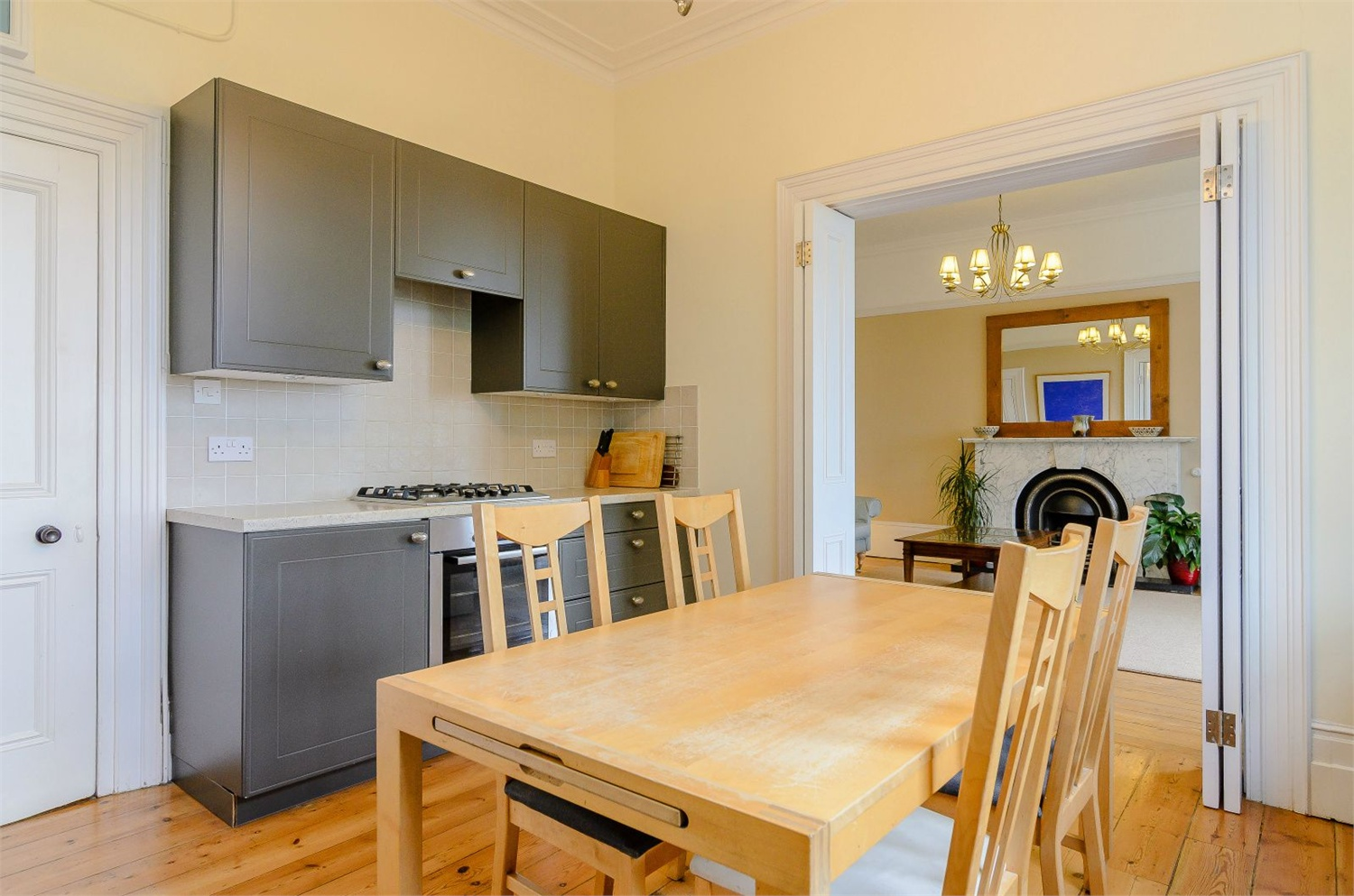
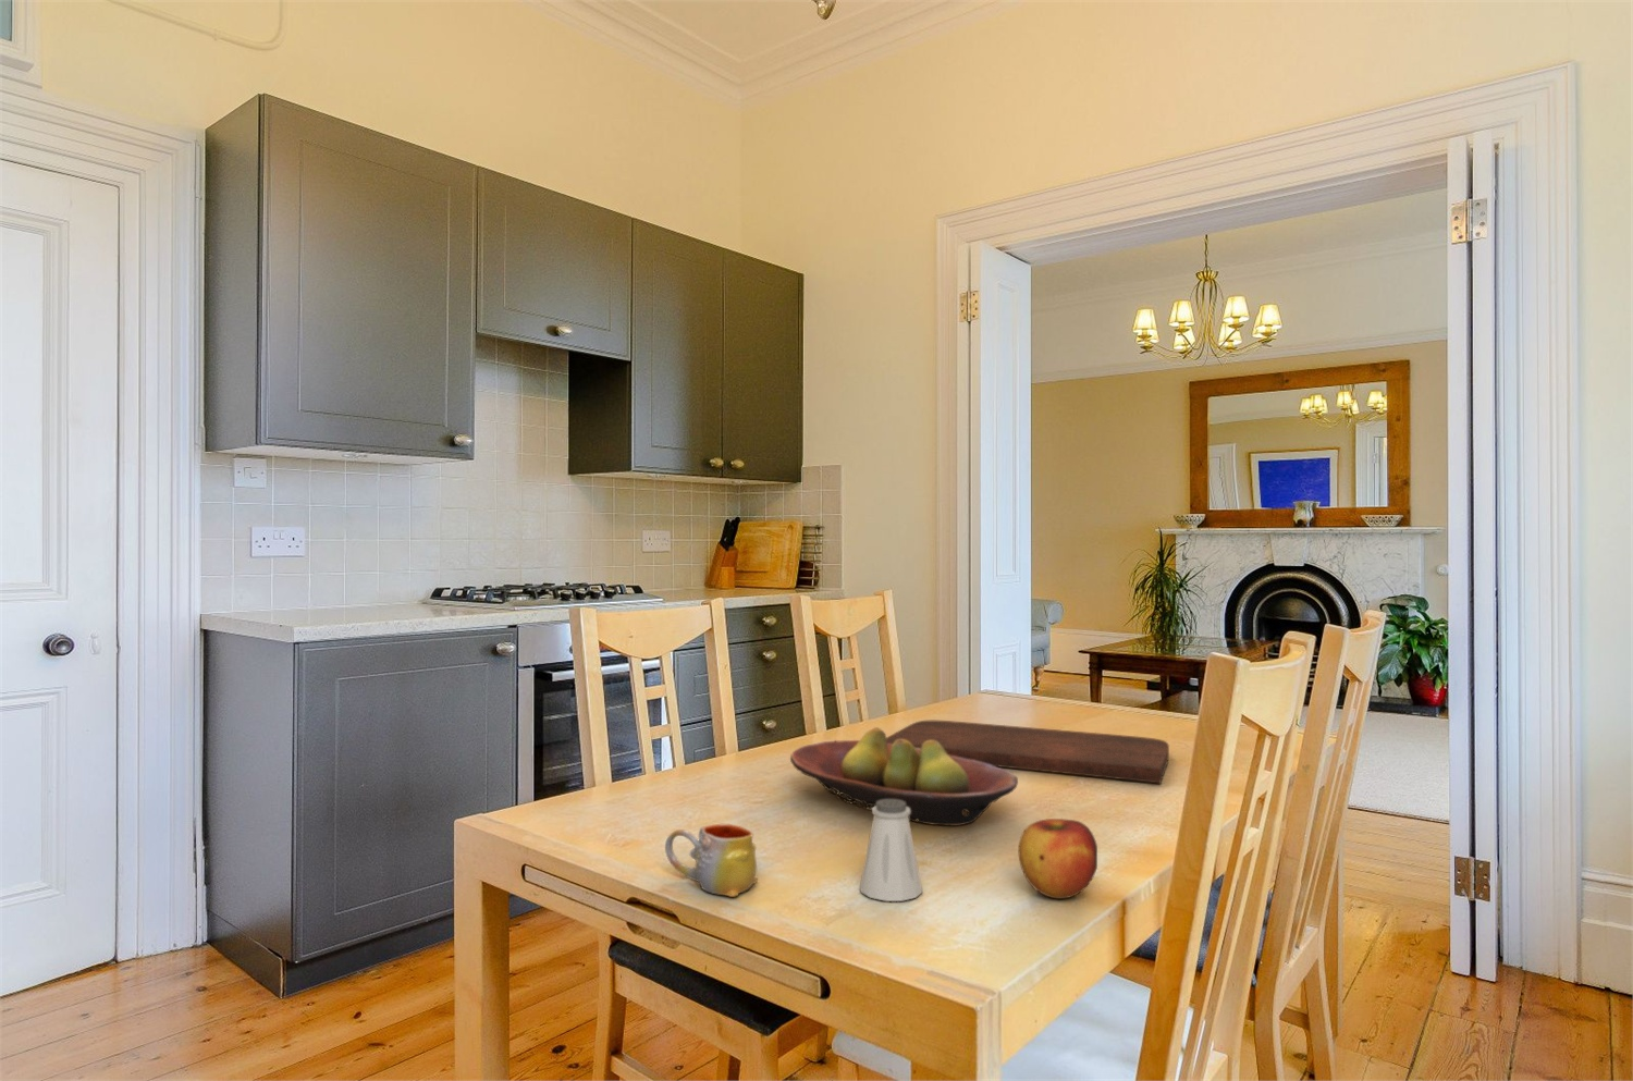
+ fruit bowl [789,726,1019,826]
+ mug [665,823,759,898]
+ cutting board [886,719,1170,784]
+ saltshaker [859,799,923,902]
+ apple [1018,818,1099,899]
